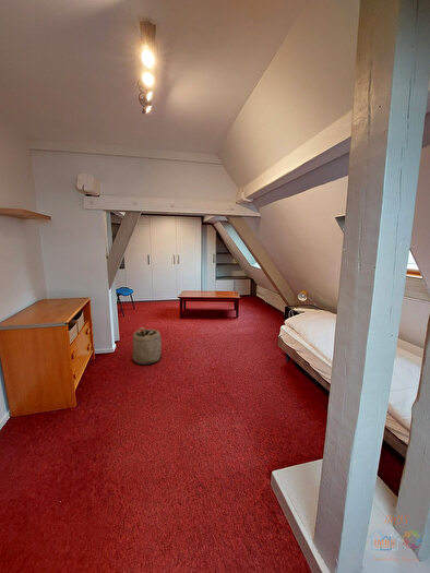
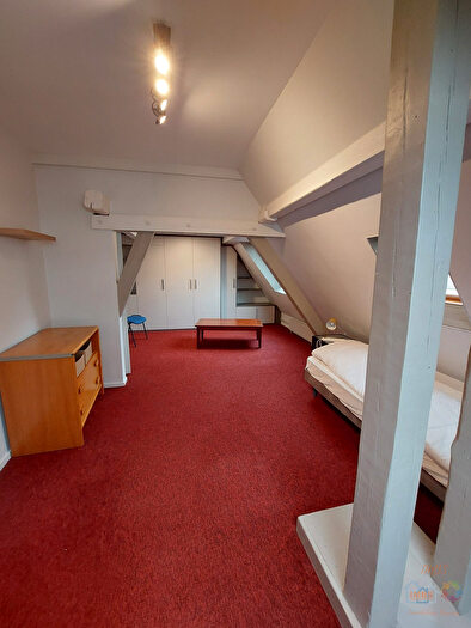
- basket [131,326,163,366]
